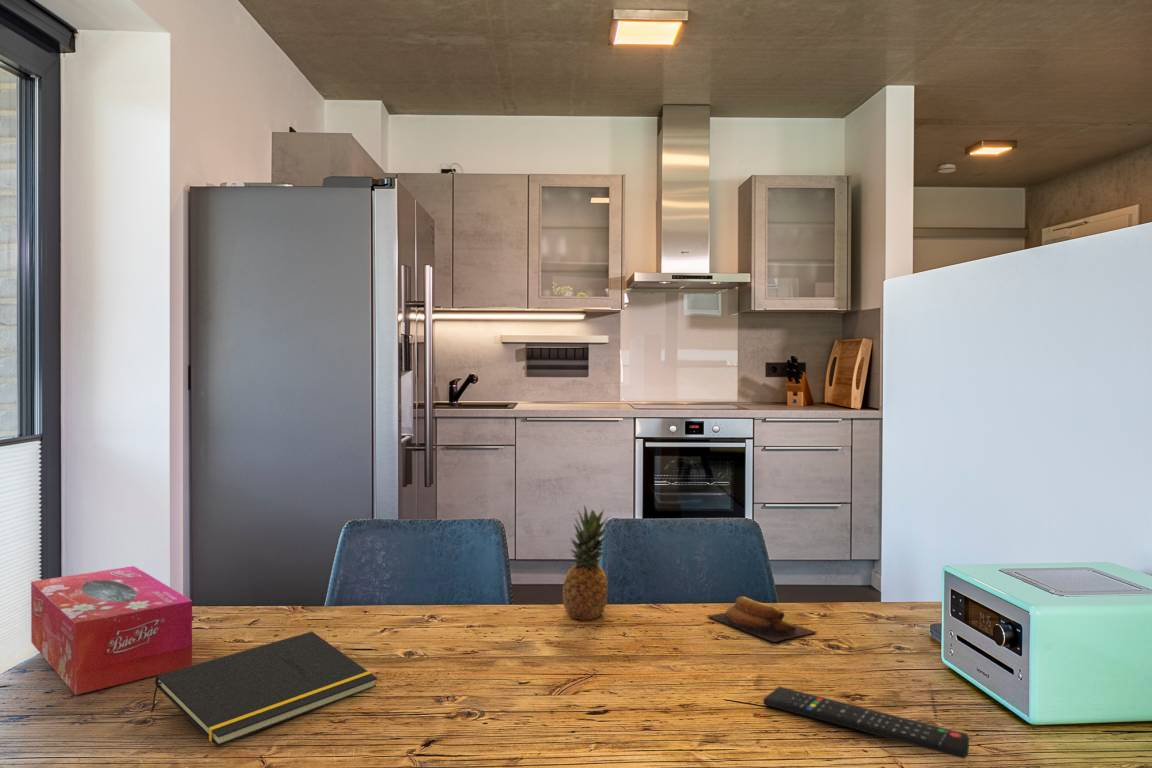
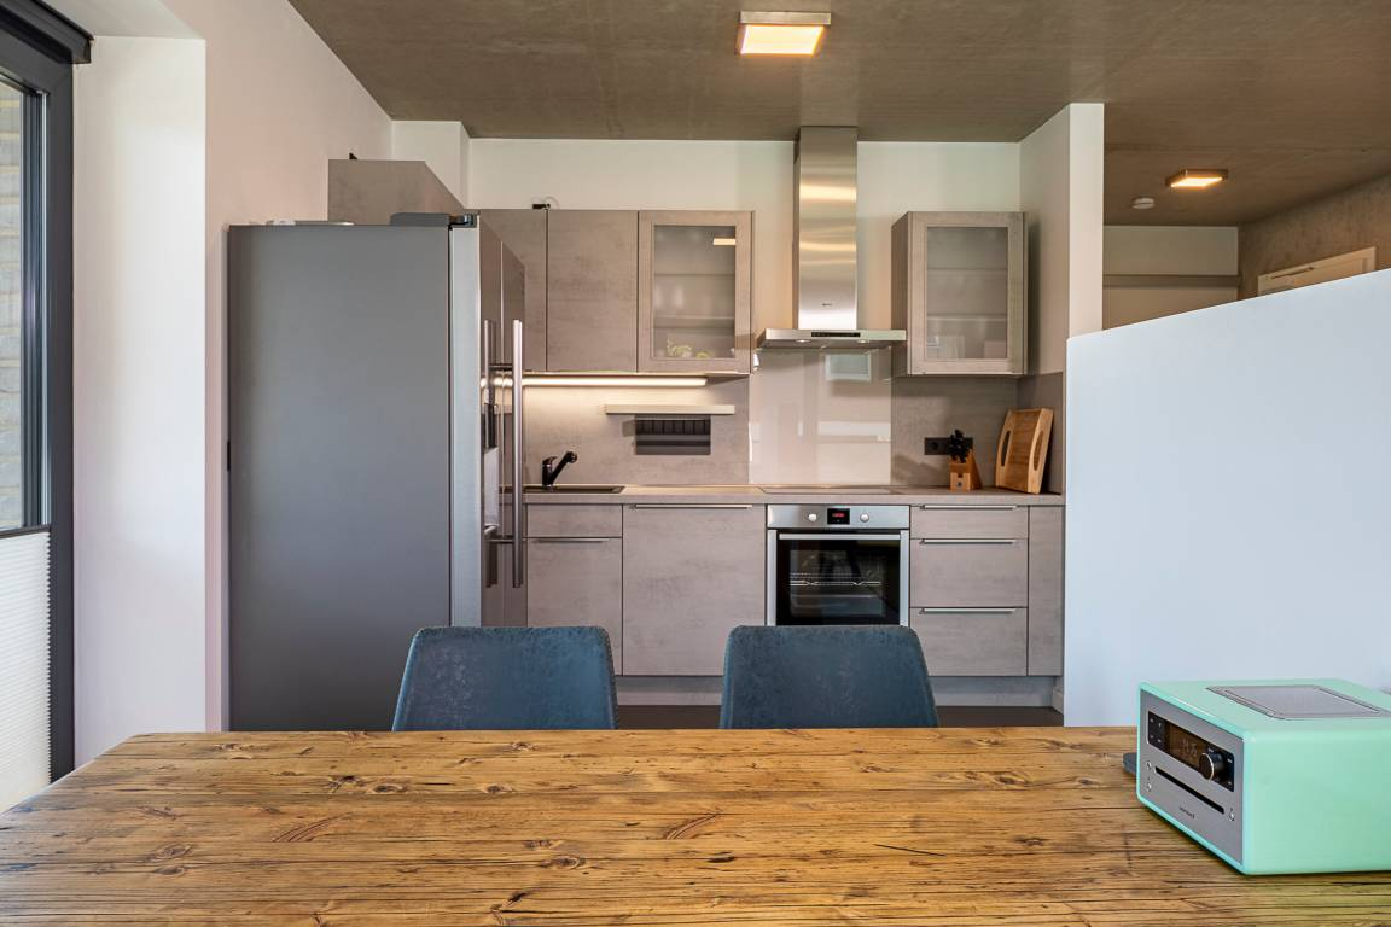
- remote control [762,685,970,759]
- banana [707,596,817,643]
- fruit [562,504,610,621]
- tissue box [30,565,193,696]
- notepad [150,631,378,748]
